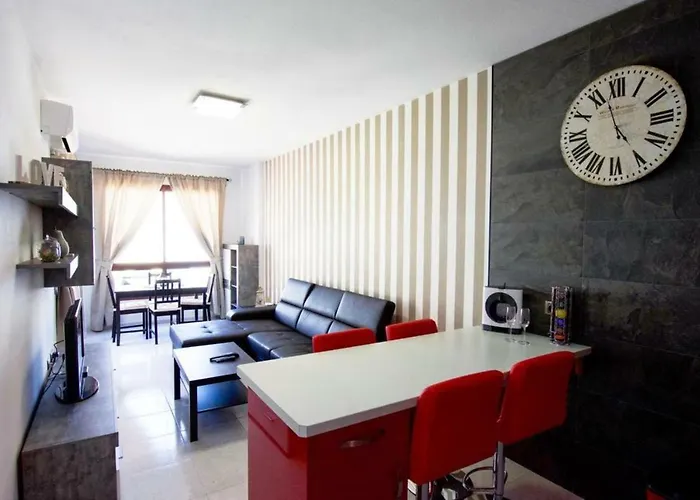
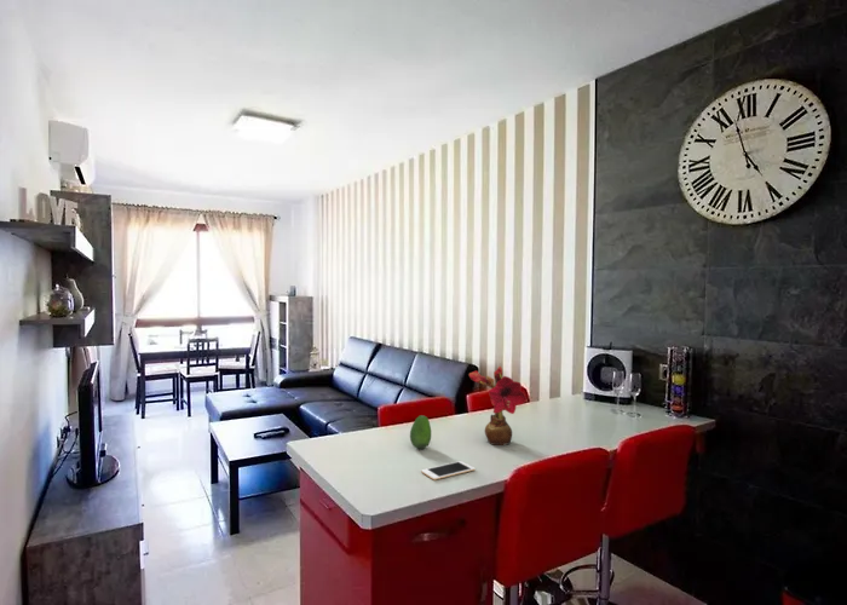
+ cell phone [420,460,476,482]
+ fruit [409,414,432,450]
+ flower [468,364,529,446]
